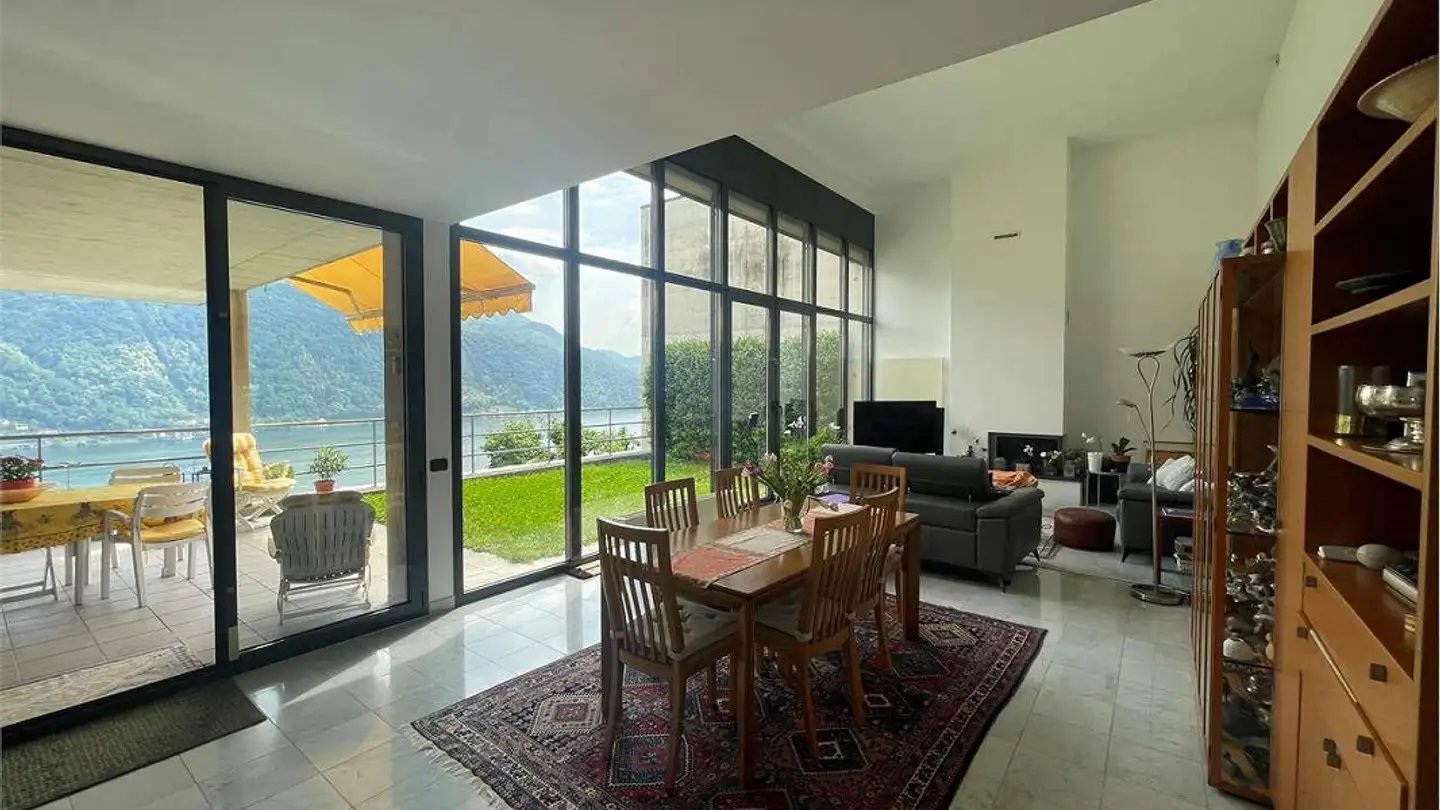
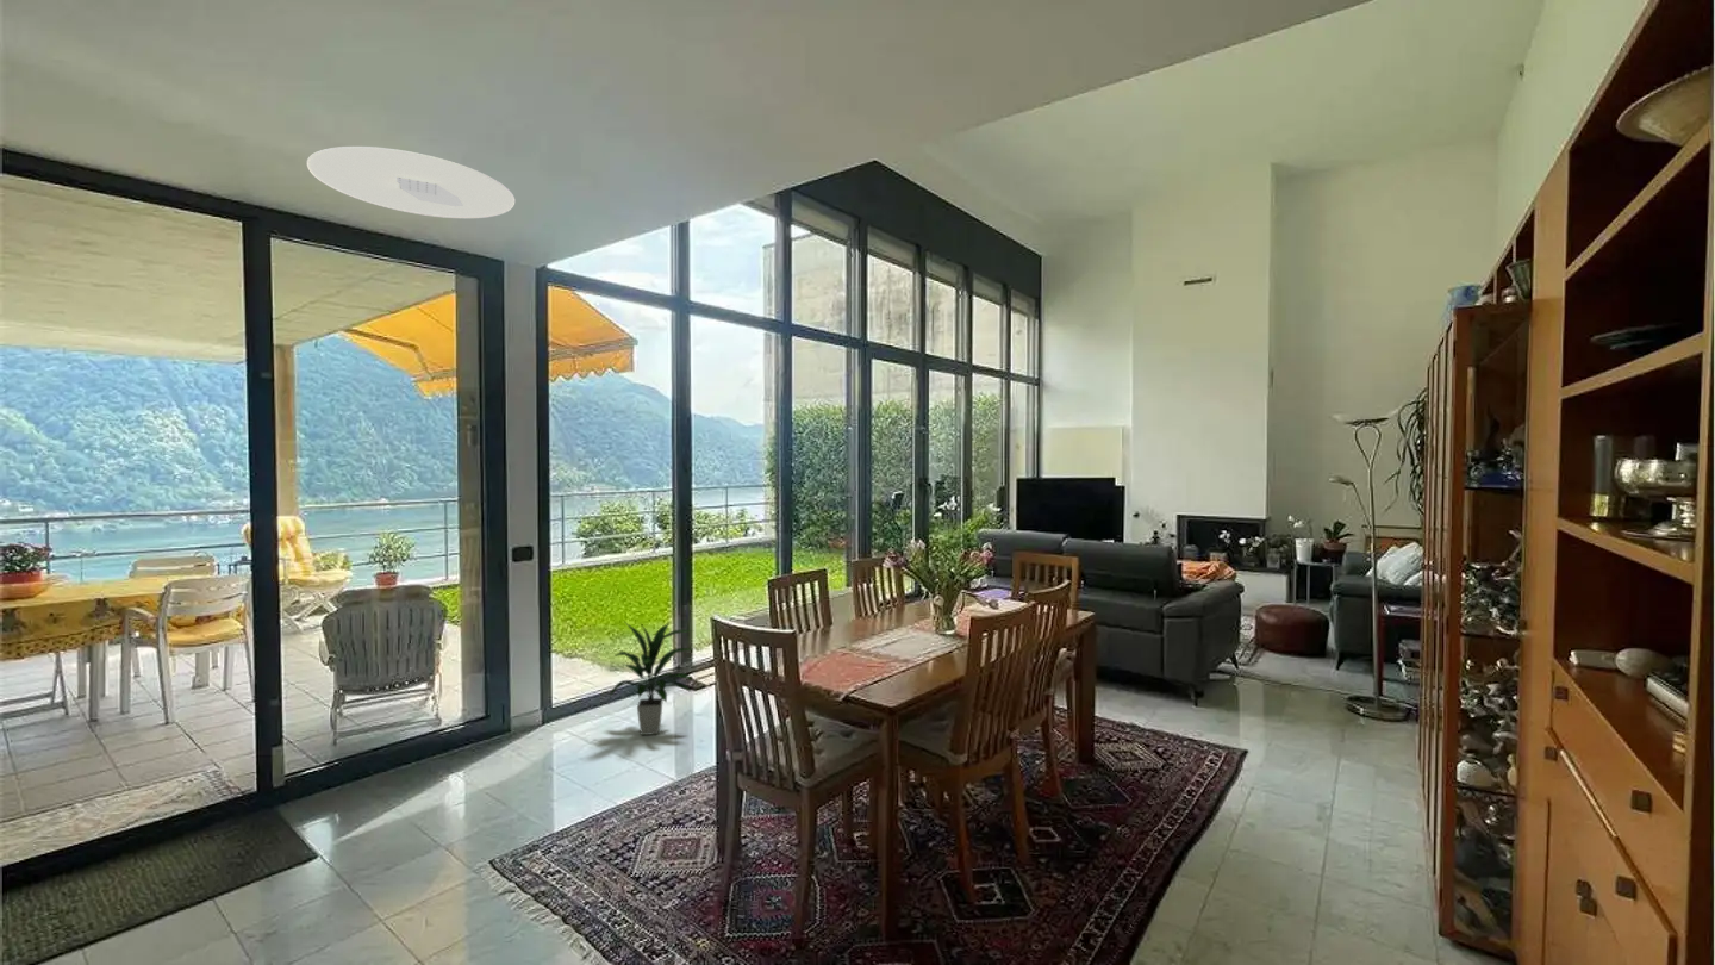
+ indoor plant [606,621,696,736]
+ ceiling light [306,145,516,219]
